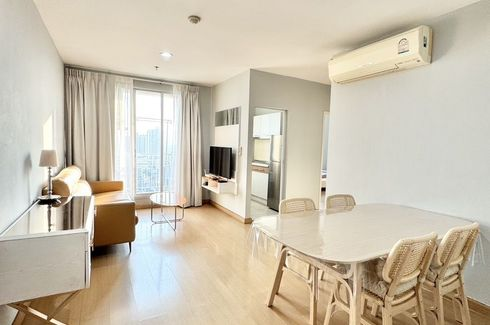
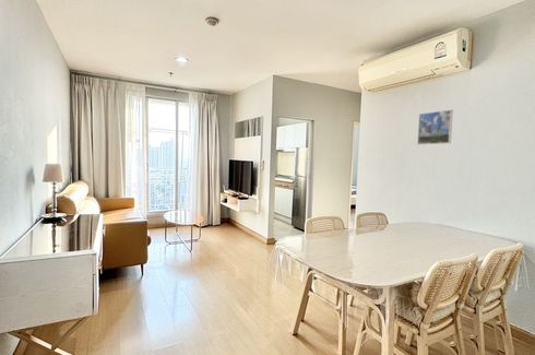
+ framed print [416,108,454,145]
